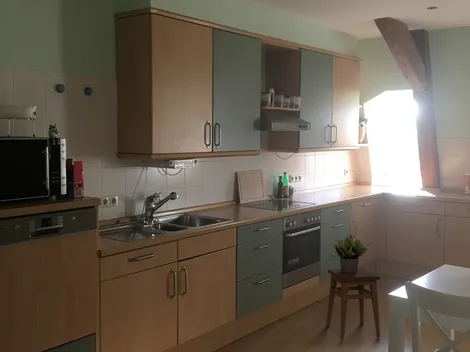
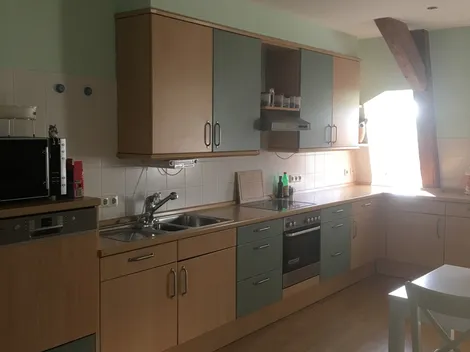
- potted plant [333,233,372,273]
- stool [326,267,381,340]
